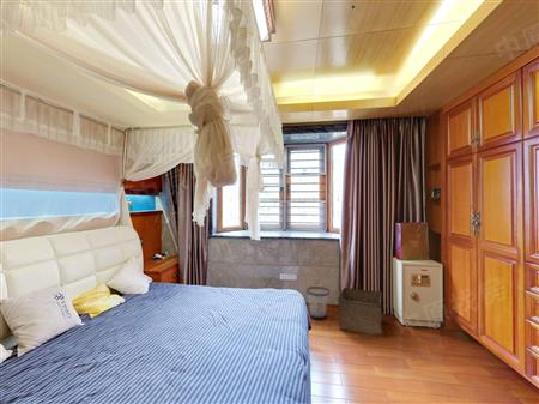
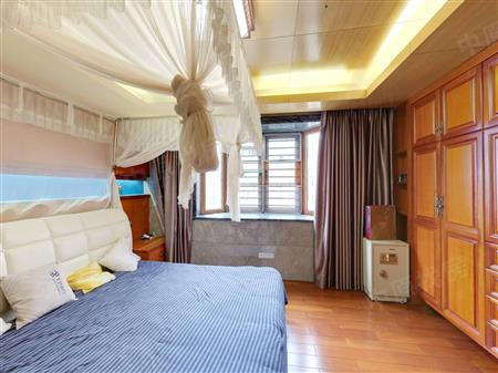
- storage bin [337,287,383,338]
- wastebasket [305,285,331,320]
